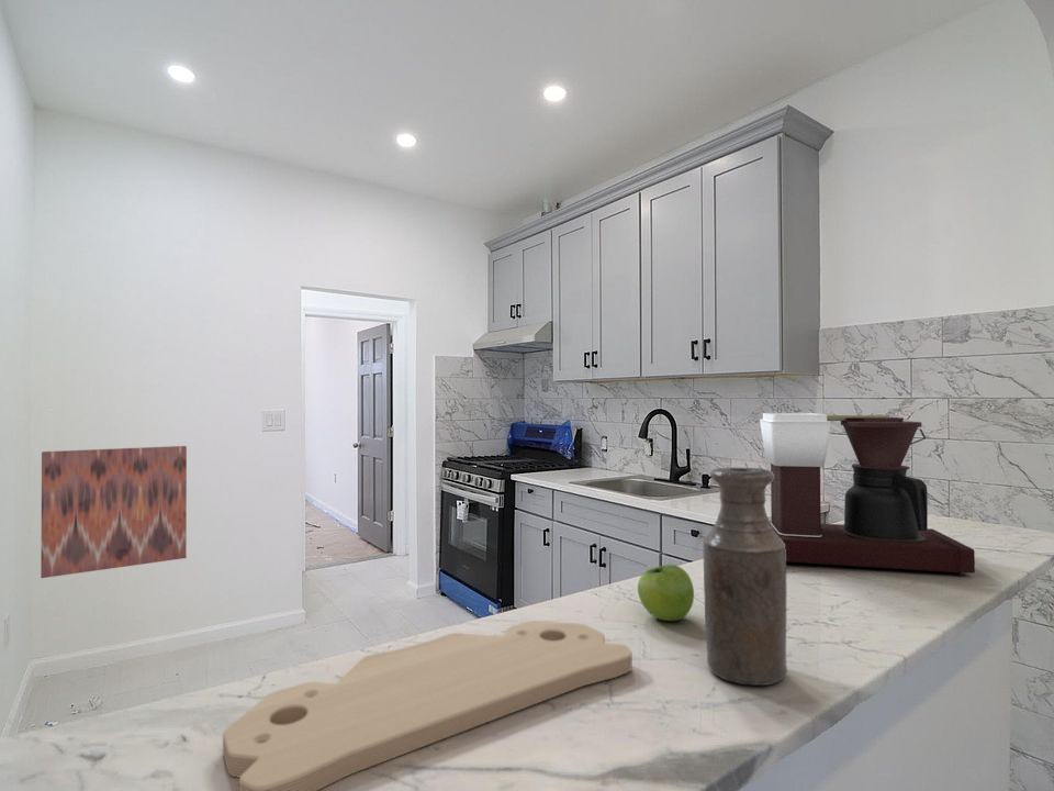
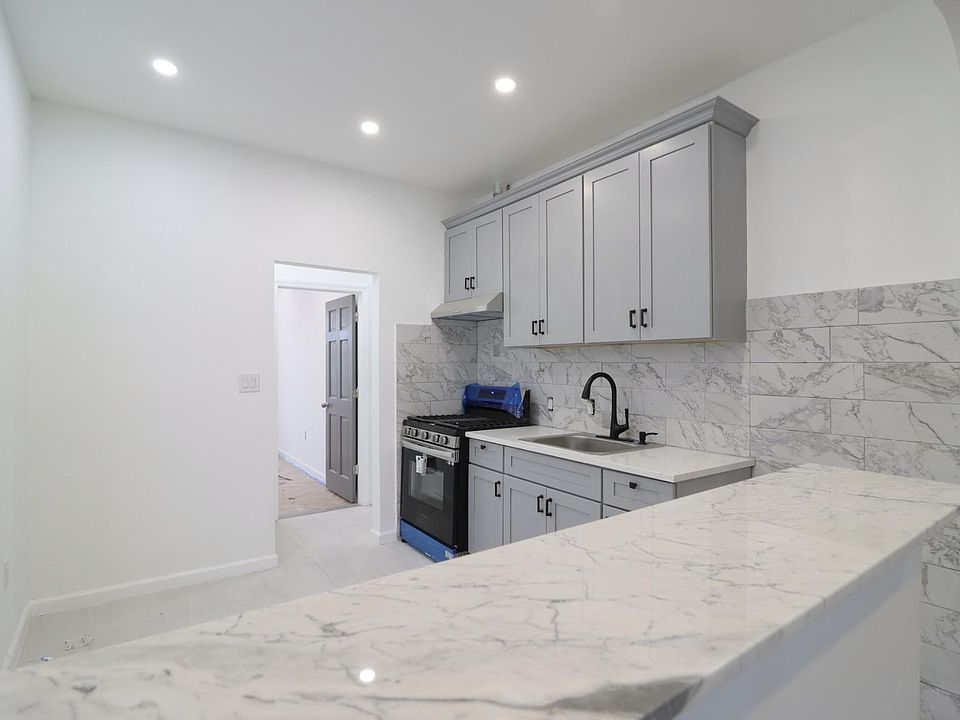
- cutting board [222,620,633,791]
- fruit [637,564,695,622]
- coffee maker [759,412,976,578]
- bottle [703,466,788,687]
- wall art [40,445,188,579]
